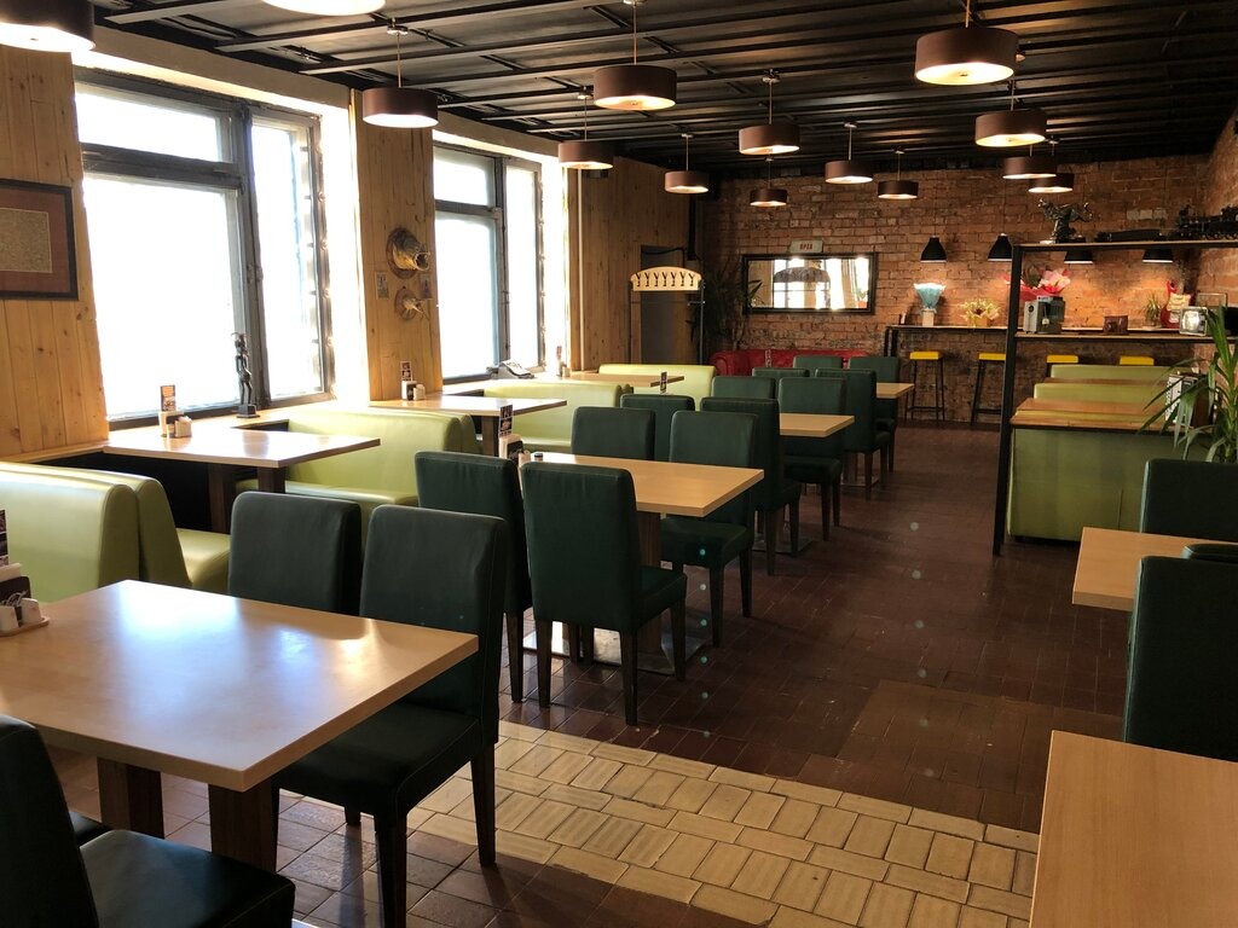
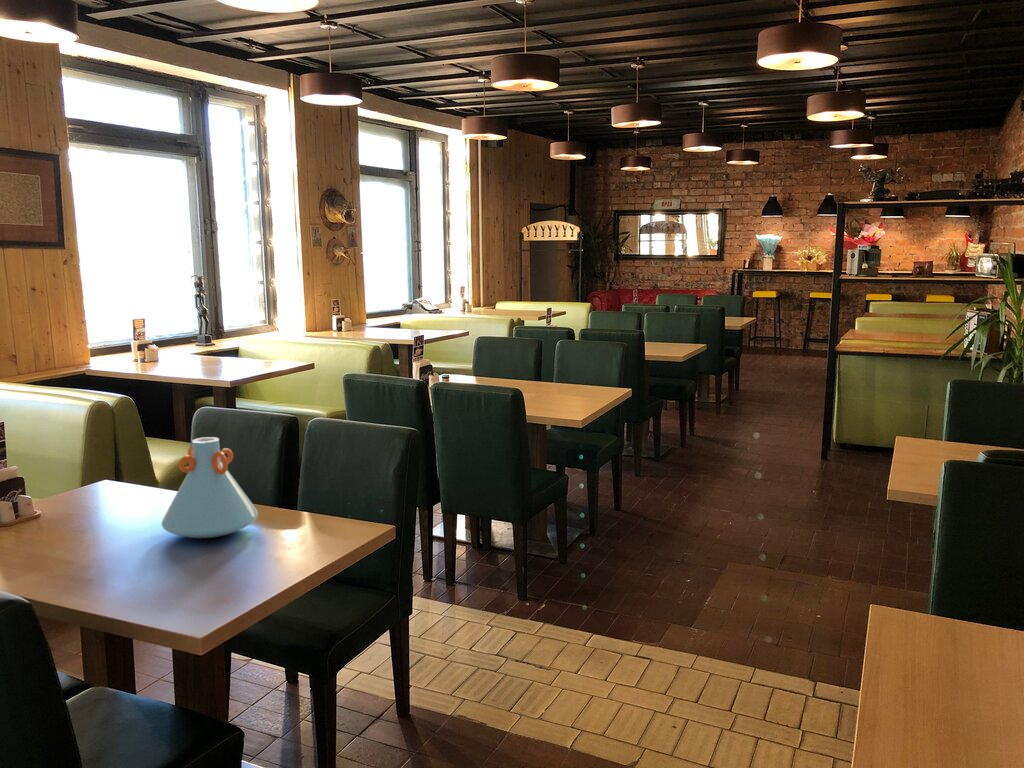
+ vase [160,436,259,539]
